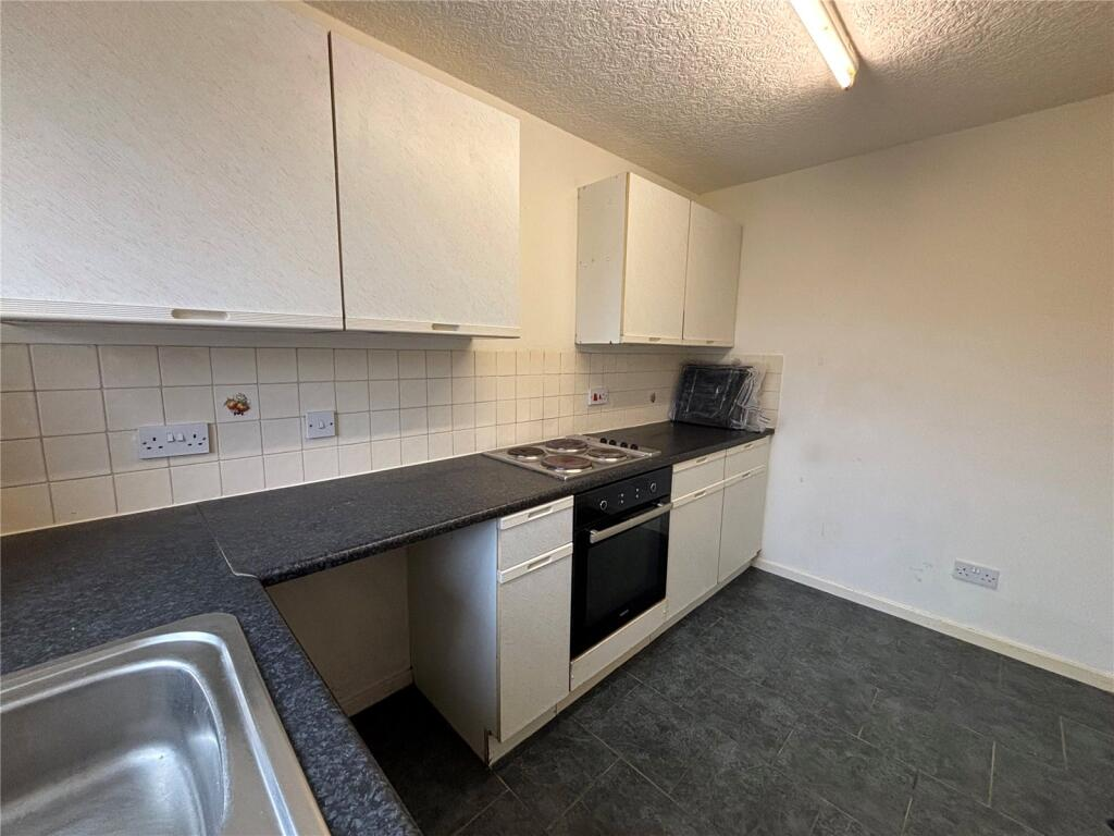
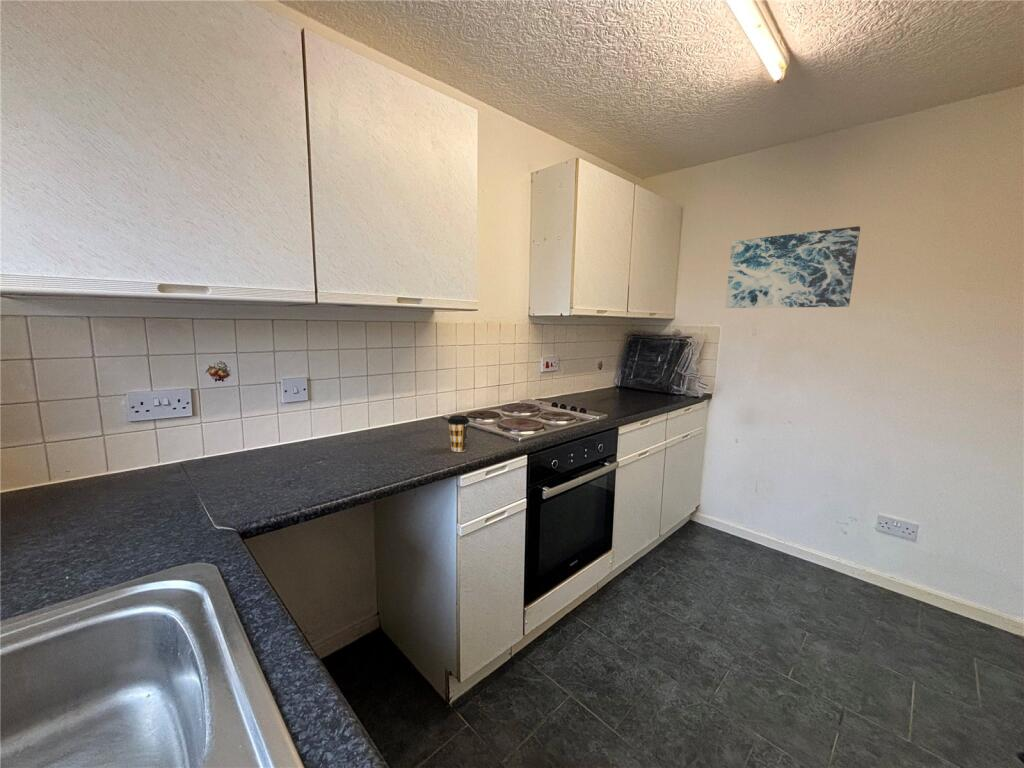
+ wall art [724,225,861,309]
+ coffee cup [447,414,471,453]
